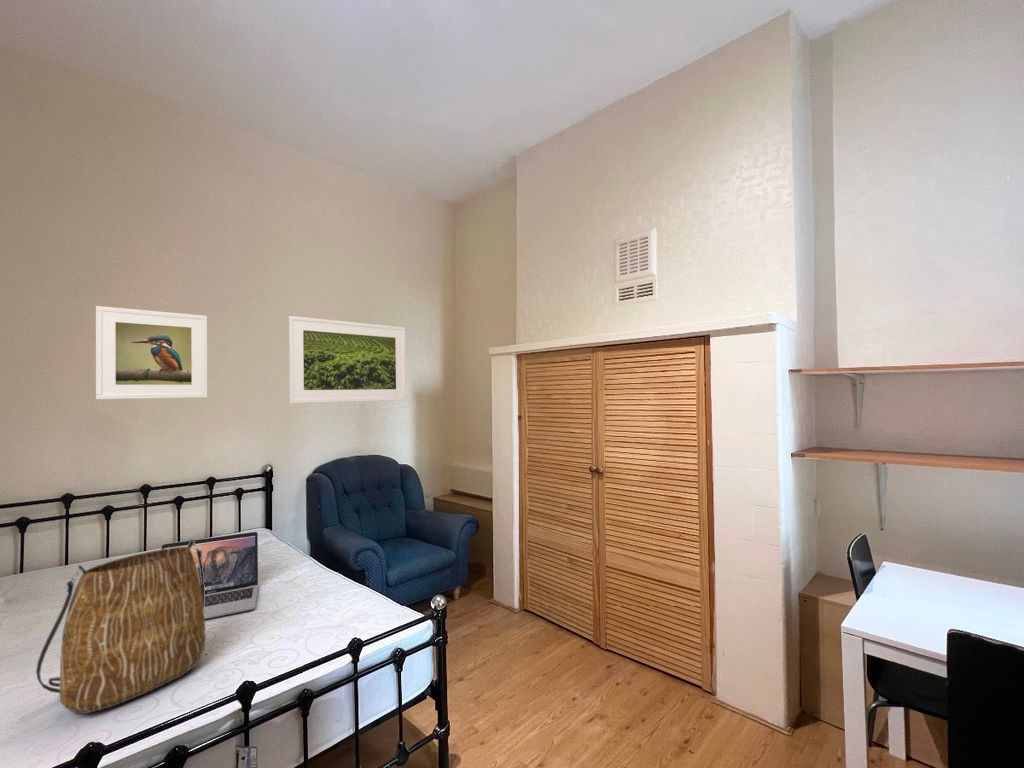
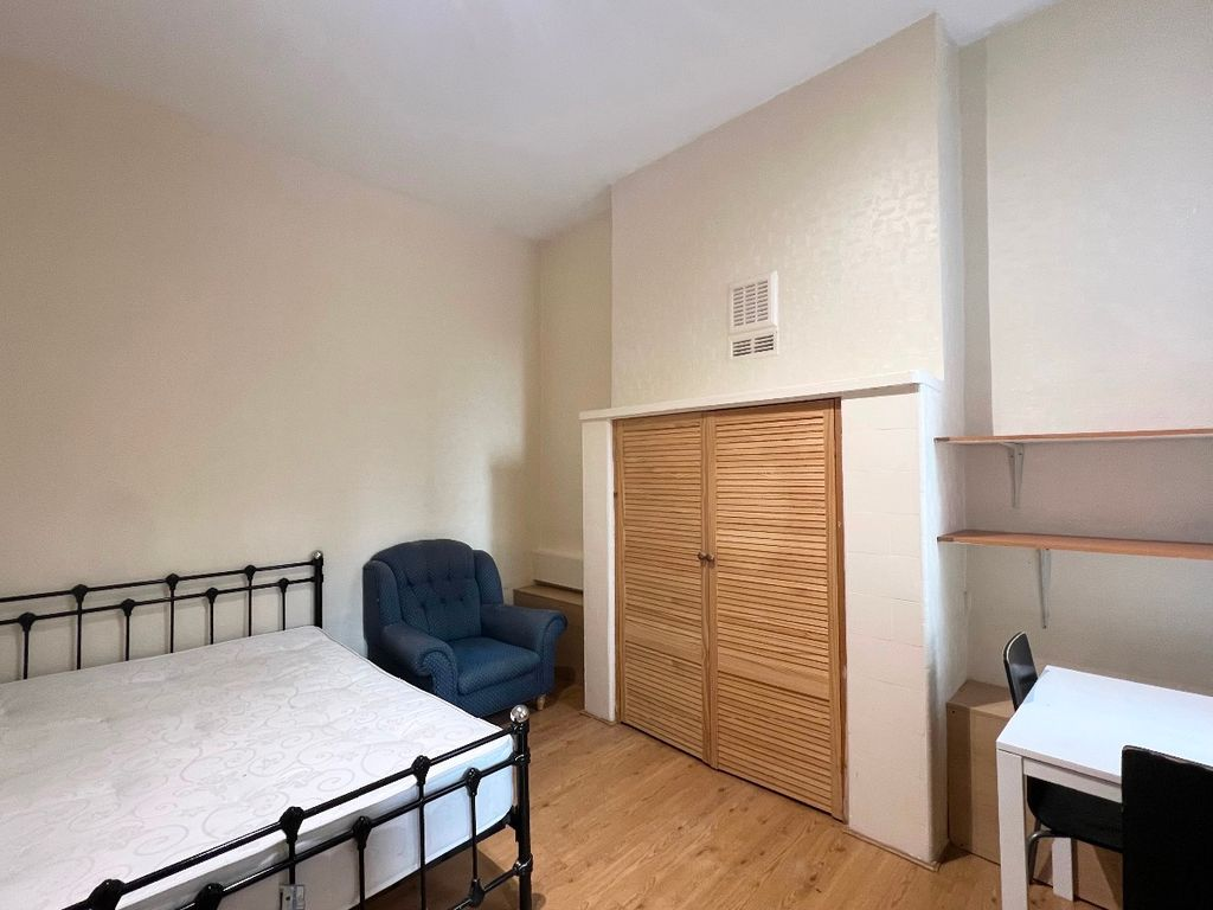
- tote bag [35,538,206,715]
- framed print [288,315,407,404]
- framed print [95,305,208,400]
- laptop [160,531,259,620]
